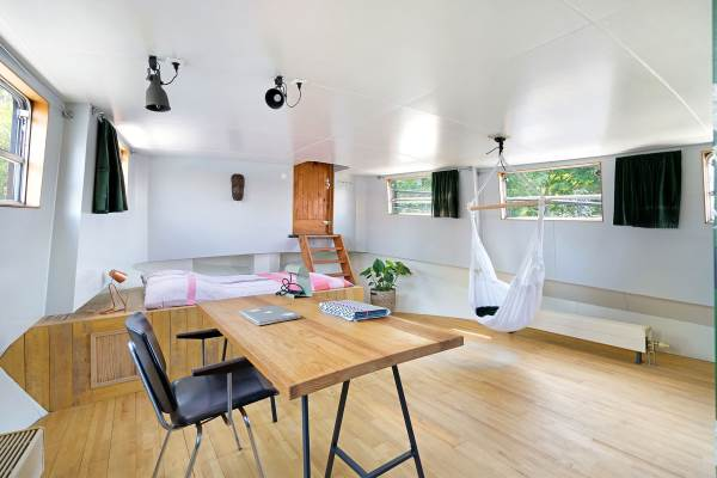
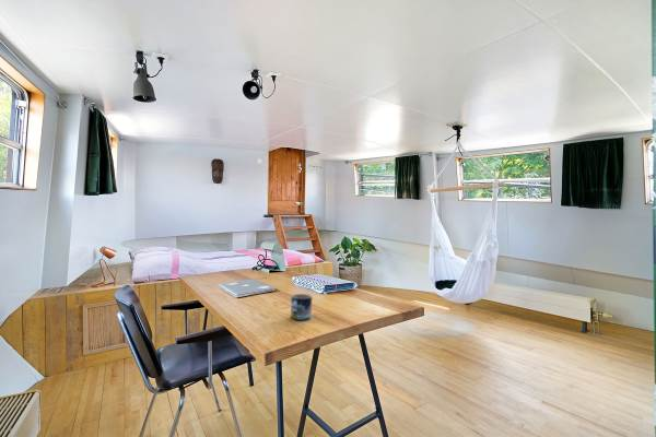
+ mug [290,293,313,321]
